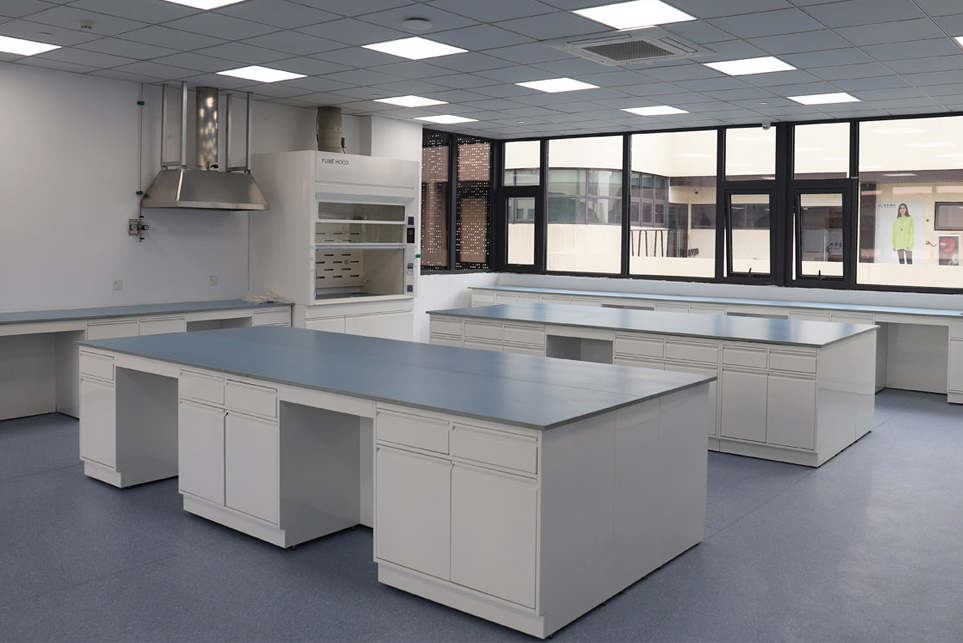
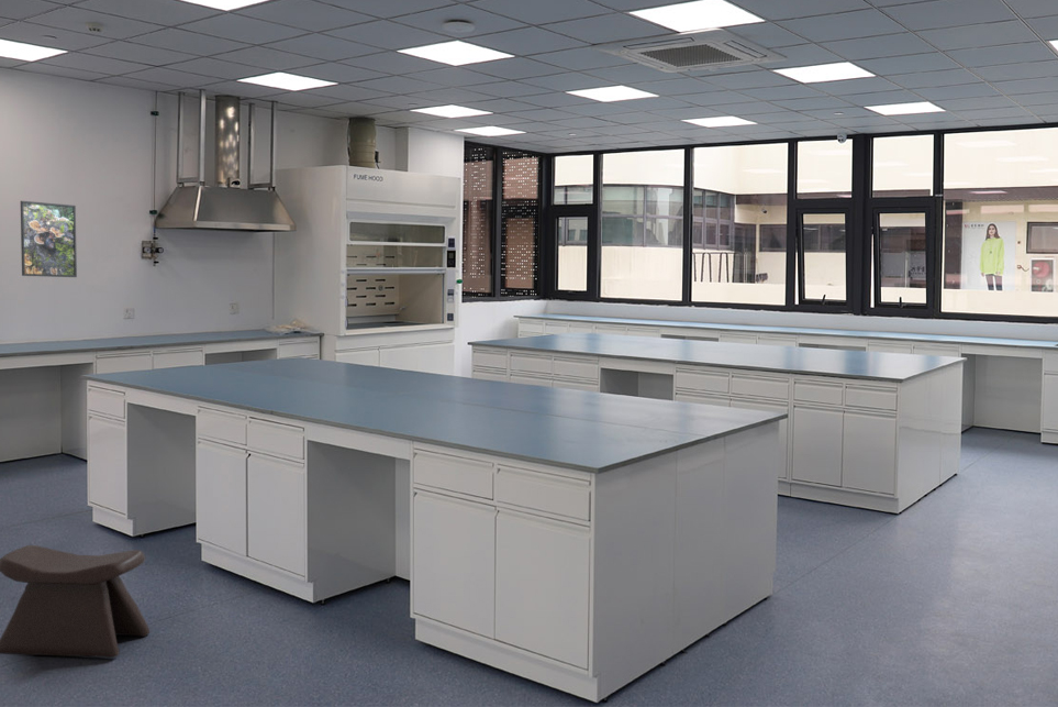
+ stool [0,544,151,659]
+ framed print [20,200,78,278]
